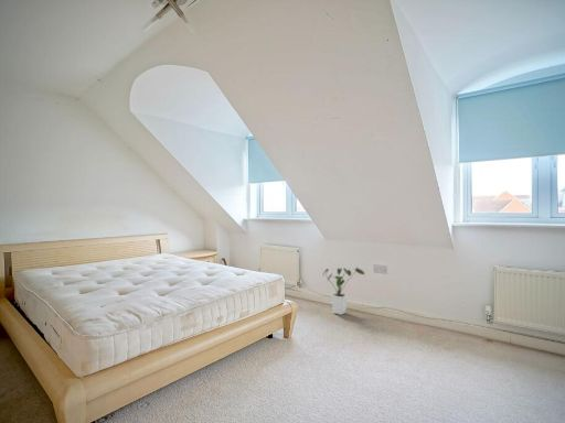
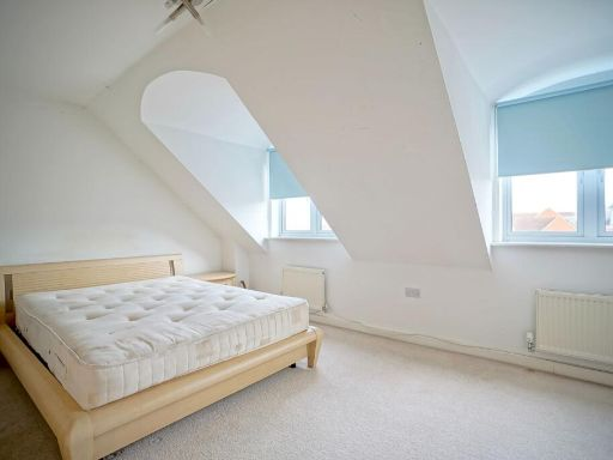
- house plant [322,267,365,316]
